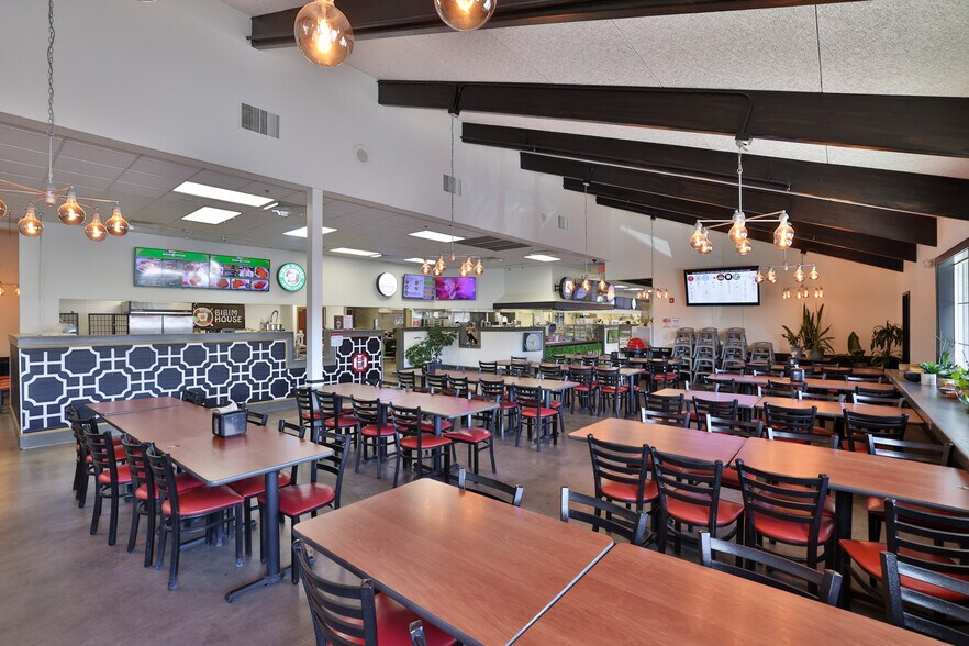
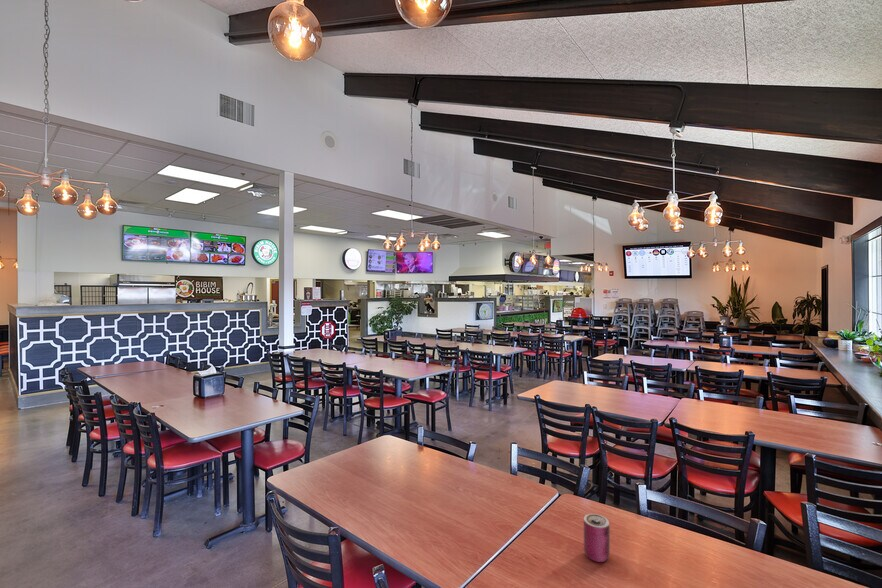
+ can [583,513,611,563]
